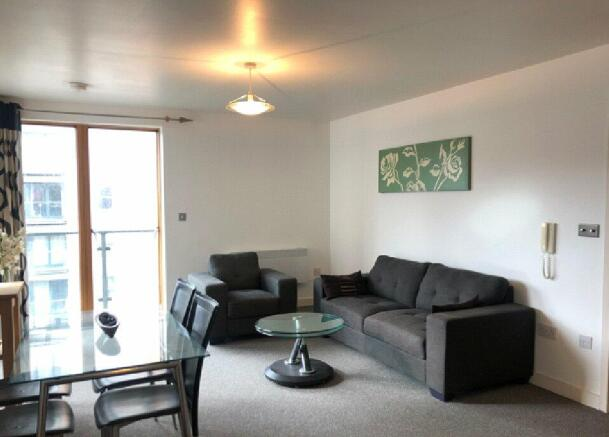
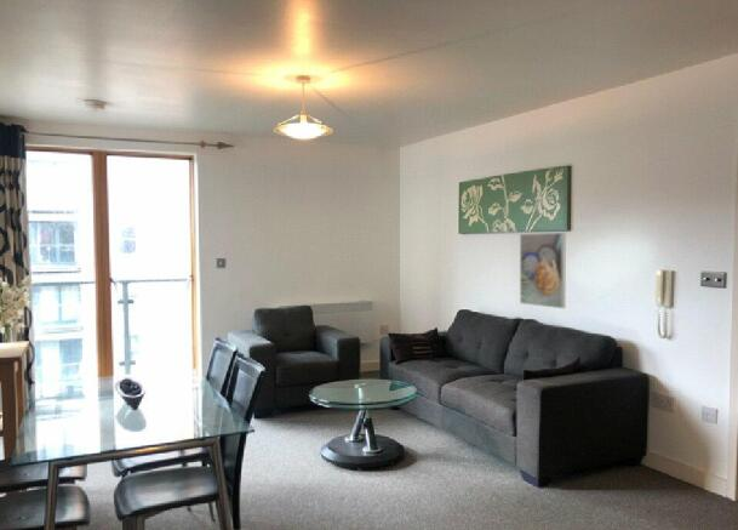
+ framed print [519,232,566,309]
